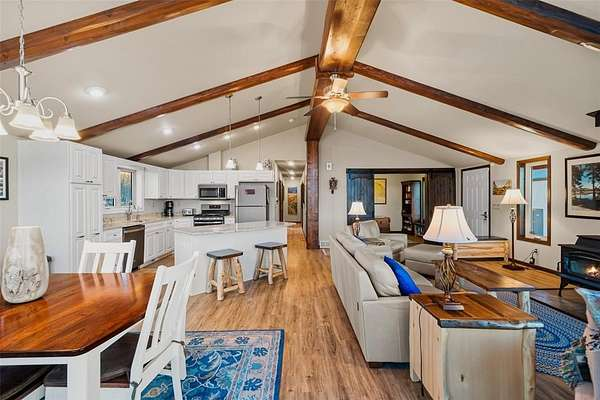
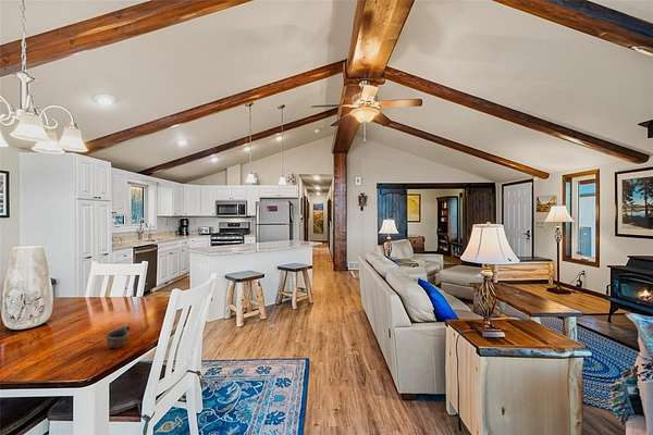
+ cup [104,324,131,349]
